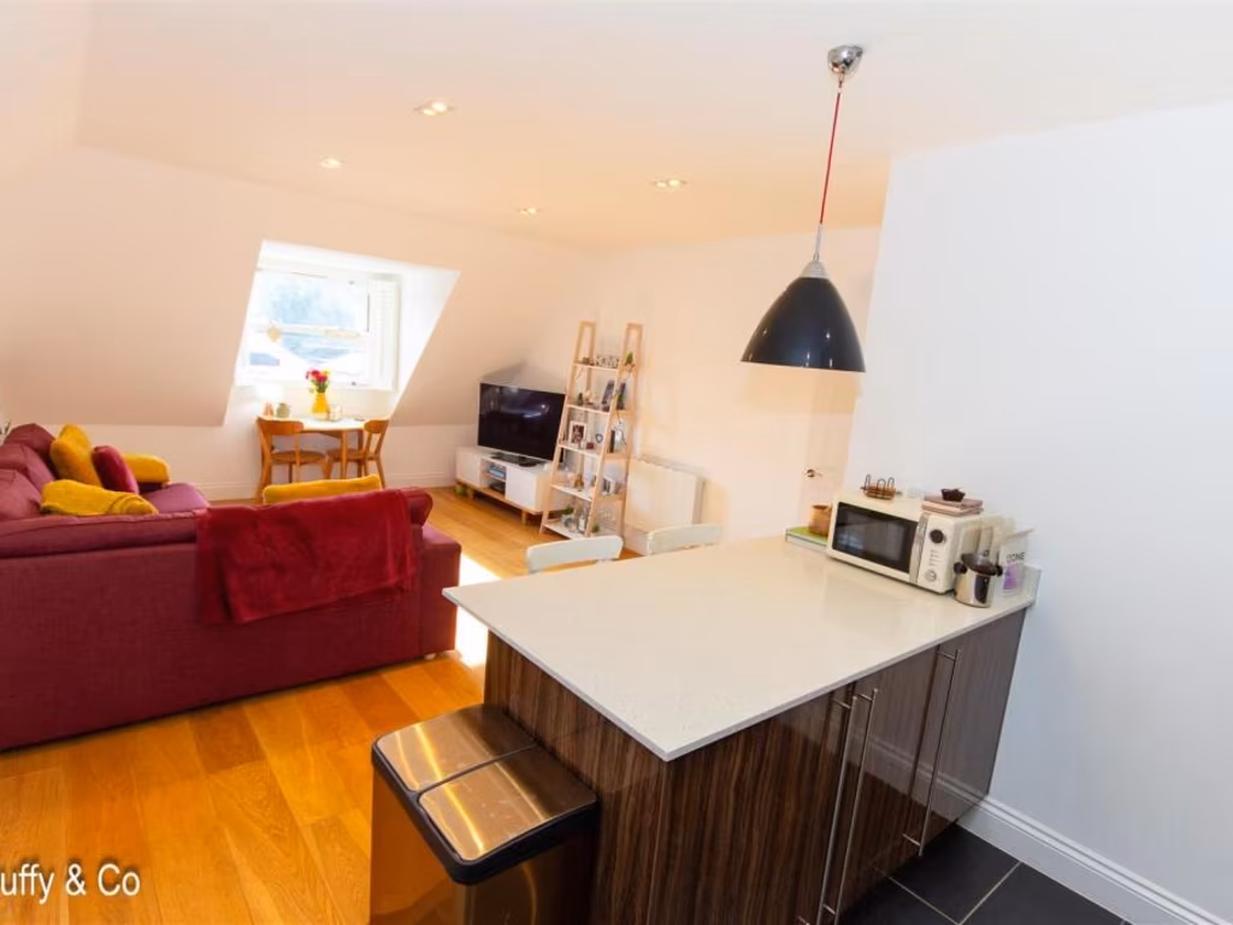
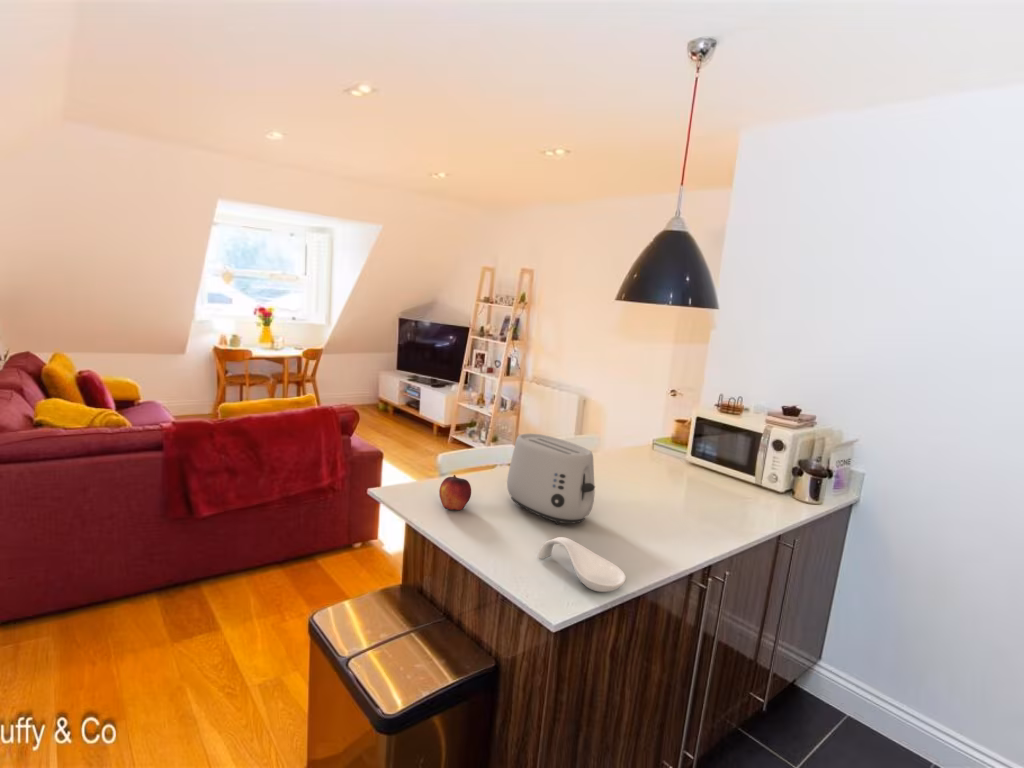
+ toaster [506,433,596,525]
+ spoon rest [537,536,627,593]
+ fruit [438,474,472,511]
